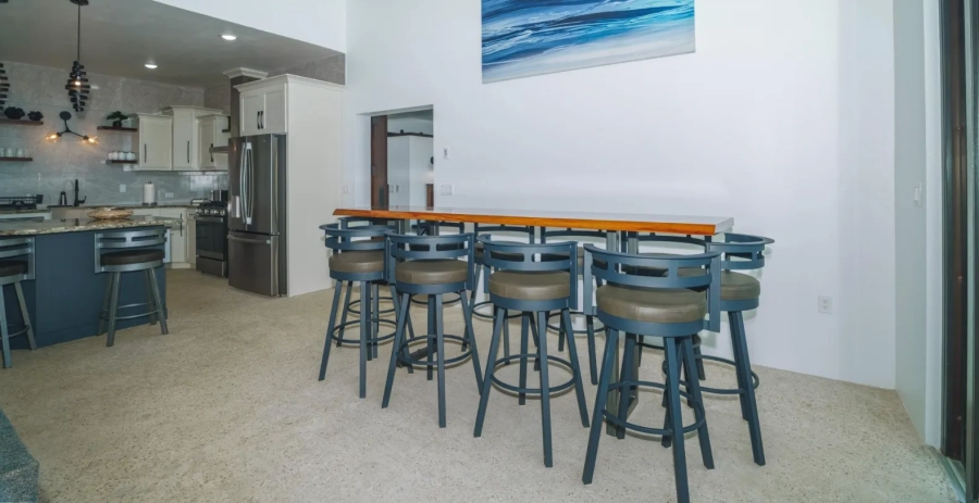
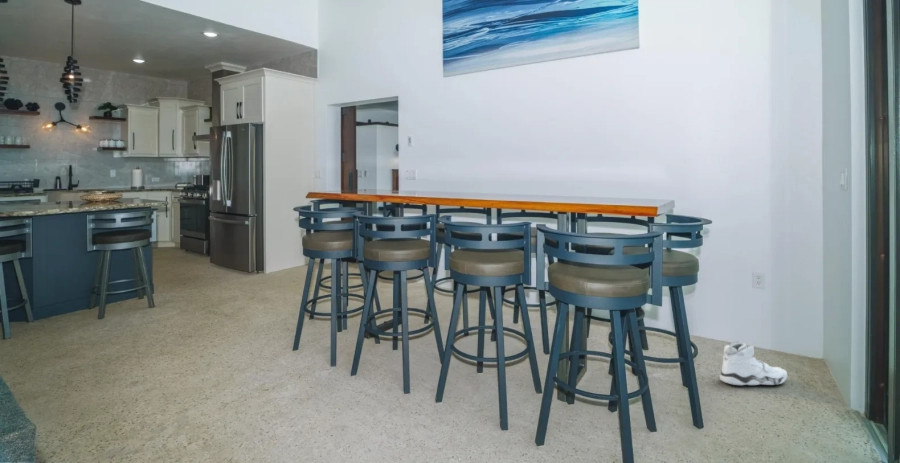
+ sneaker [719,340,788,386]
